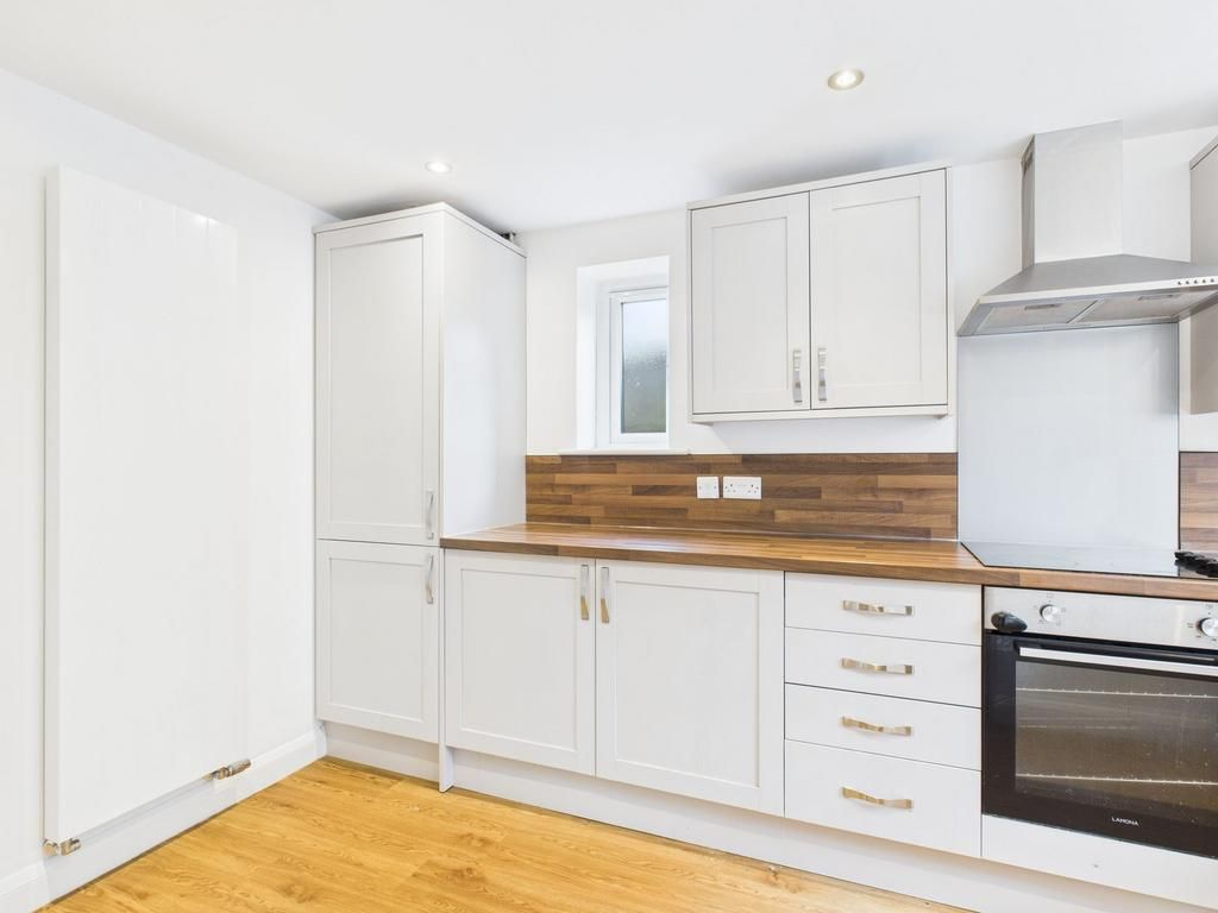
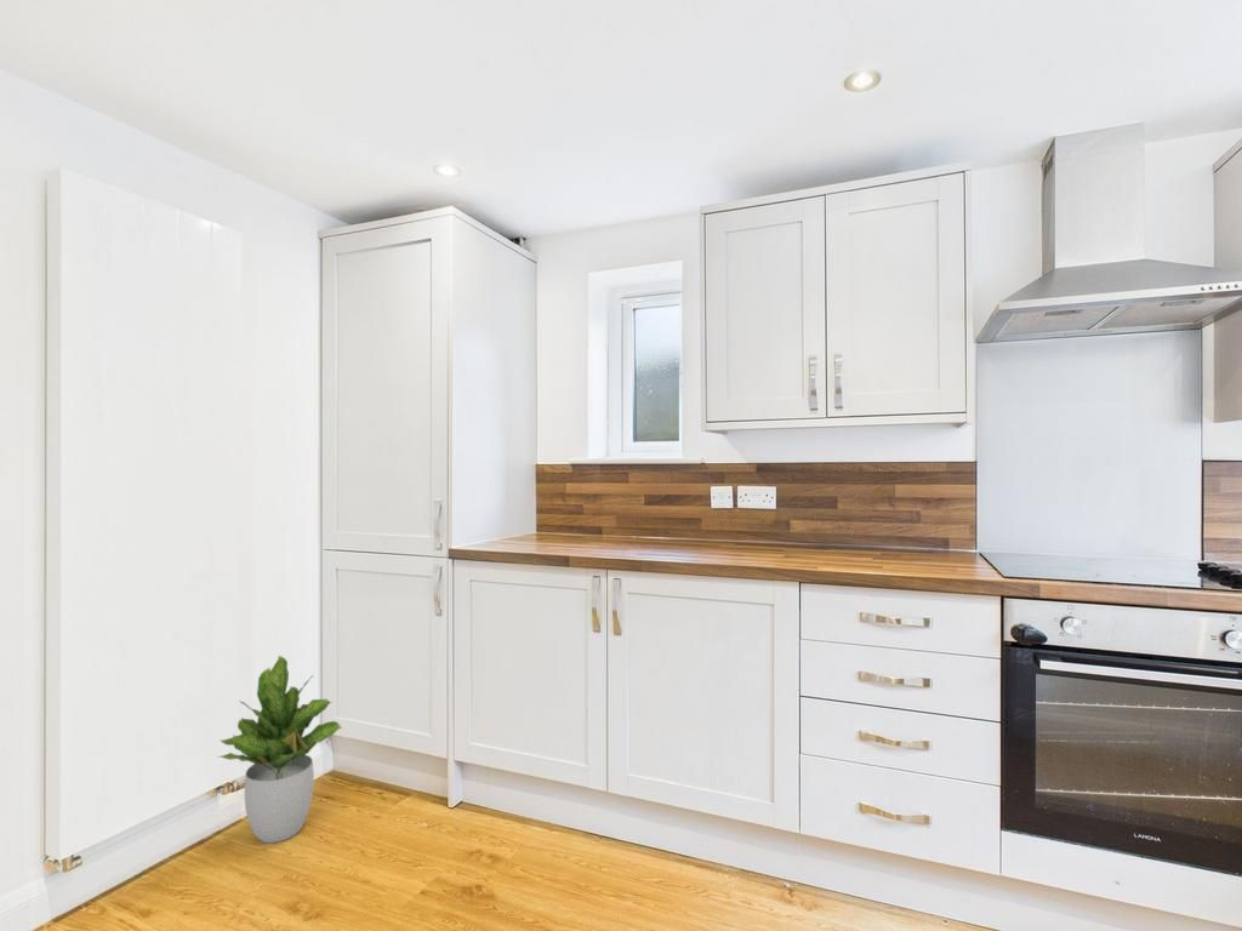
+ potted plant [217,655,343,844]
